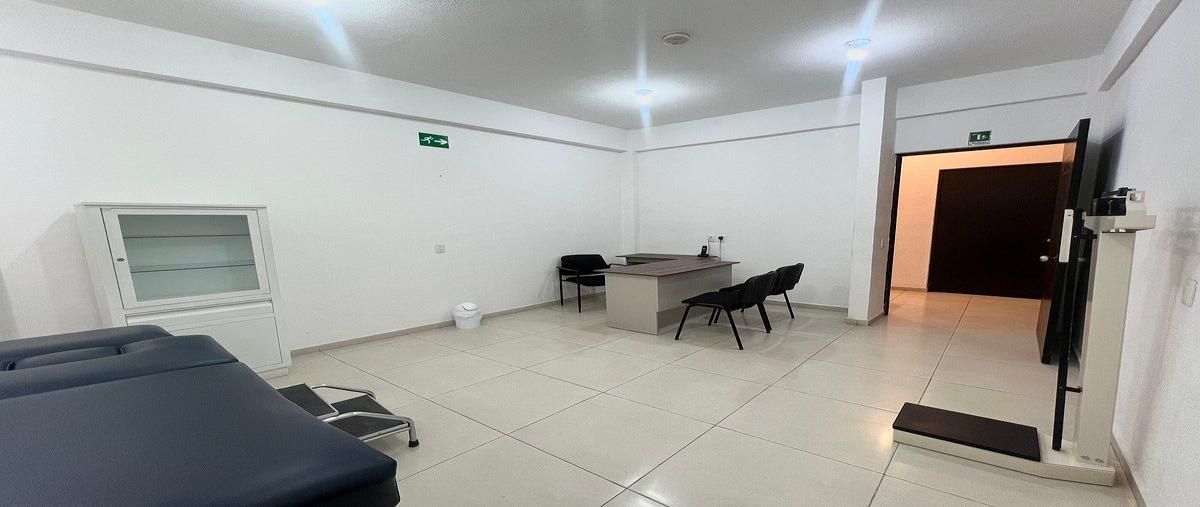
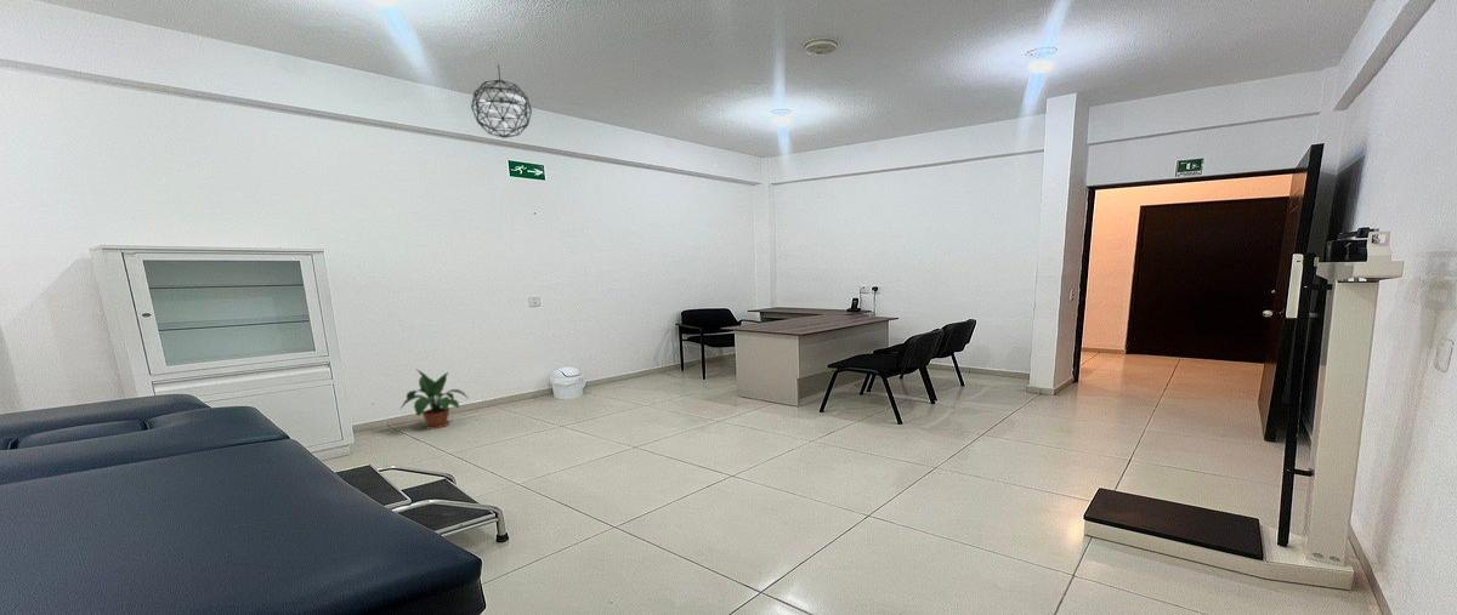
+ potted plant [399,368,470,431]
+ pendant light [470,63,533,139]
